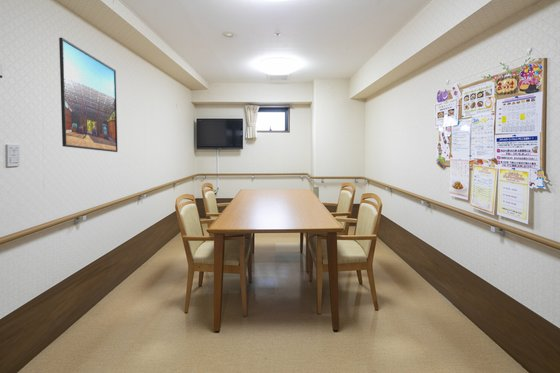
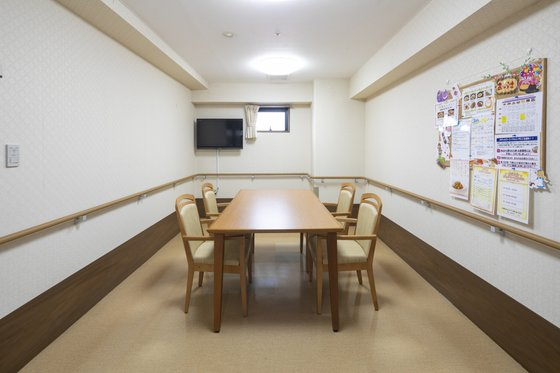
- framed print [58,37,119,153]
